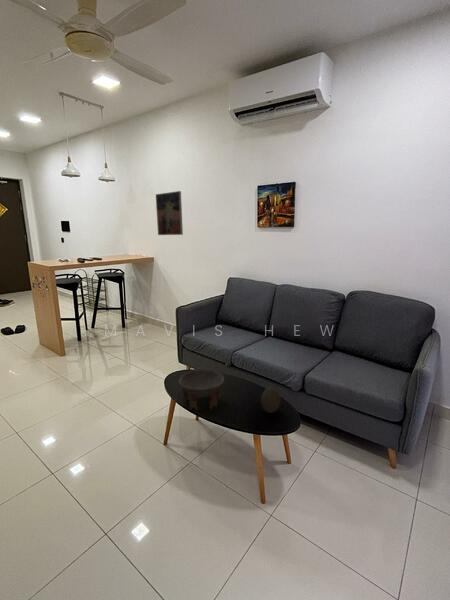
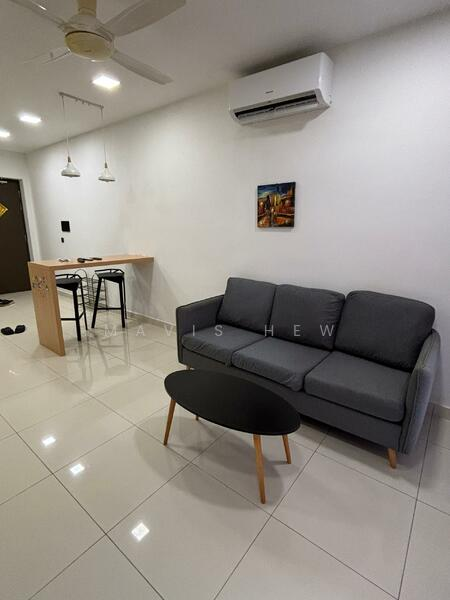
- bowl [178,369,225,412]
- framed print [155,190,184,236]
- decorative egg [260,386,282,414]
